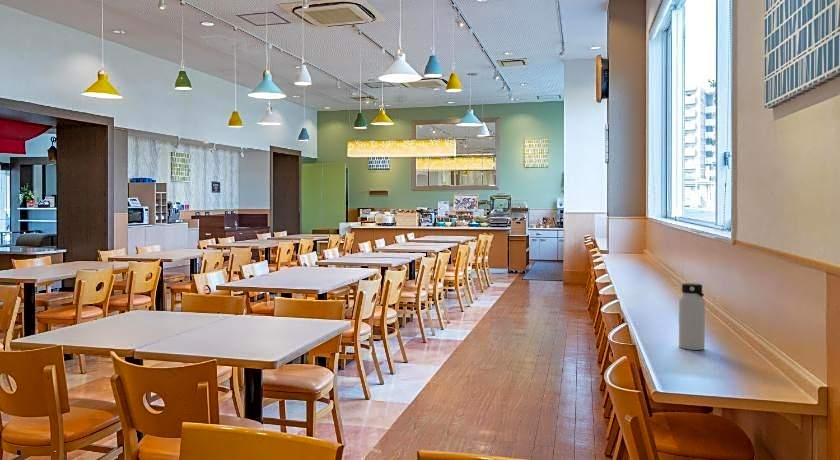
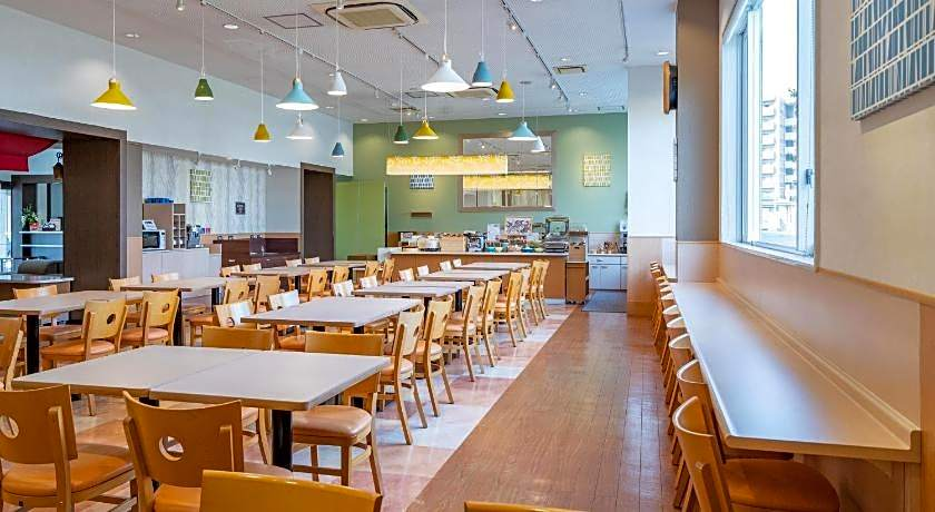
- water bottle [678,282,706,351]
